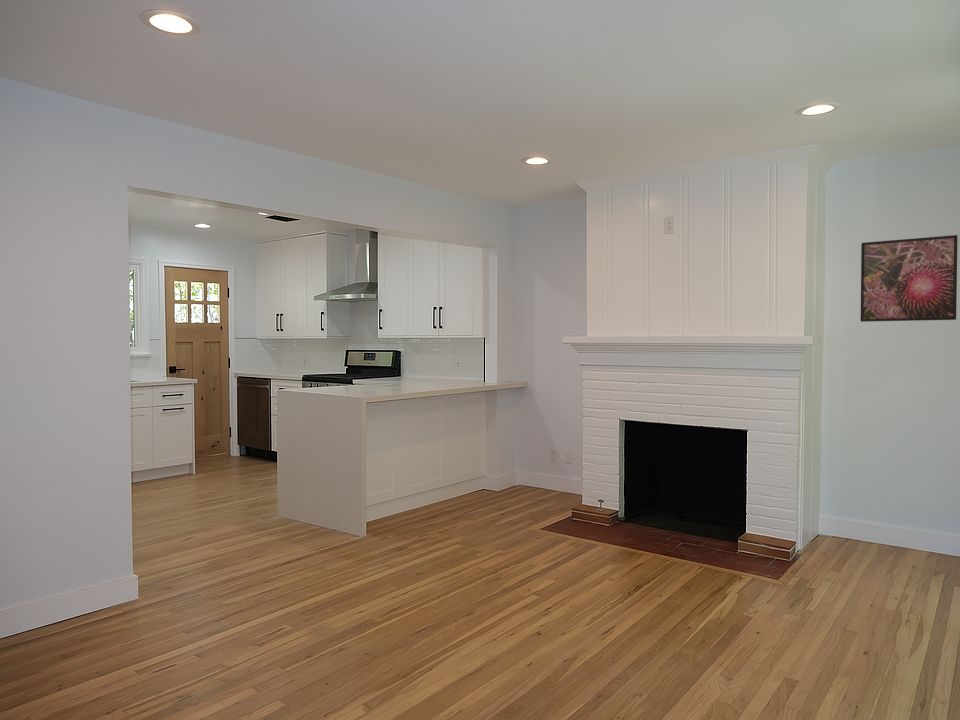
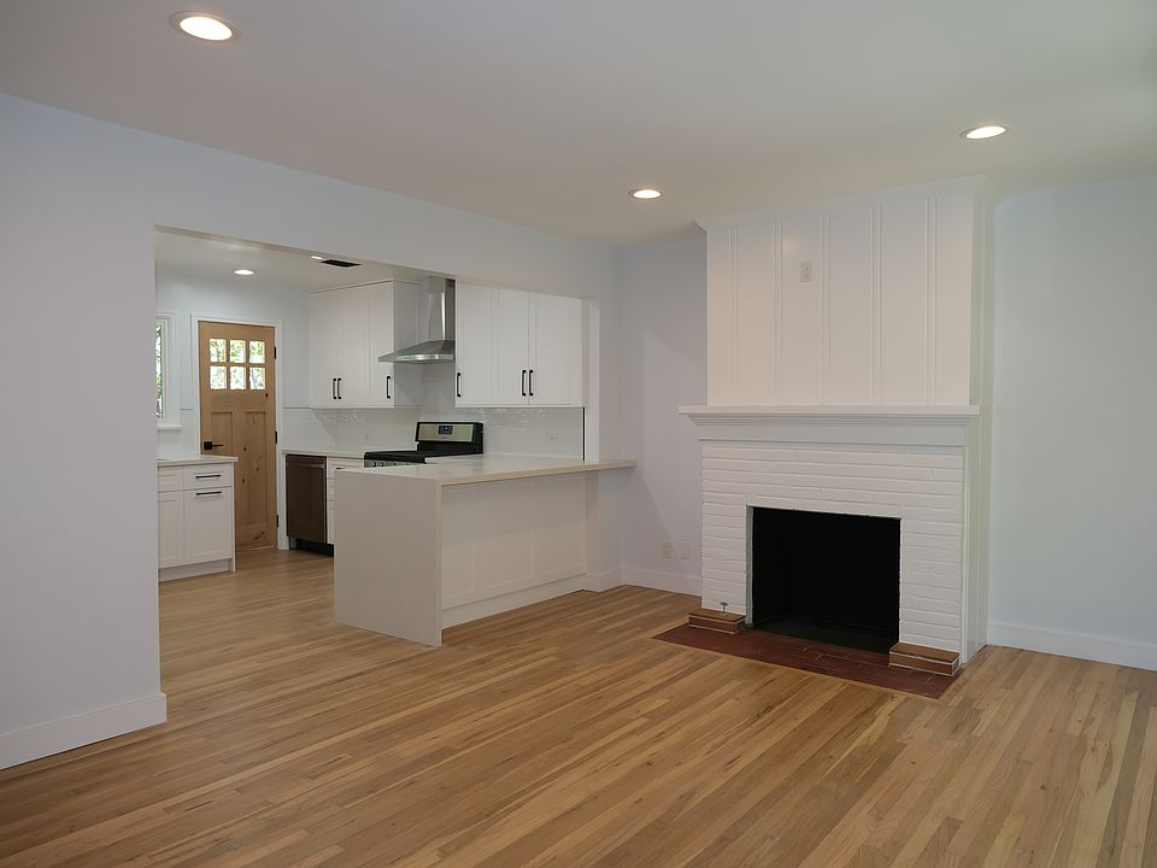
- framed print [860,234,959,323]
